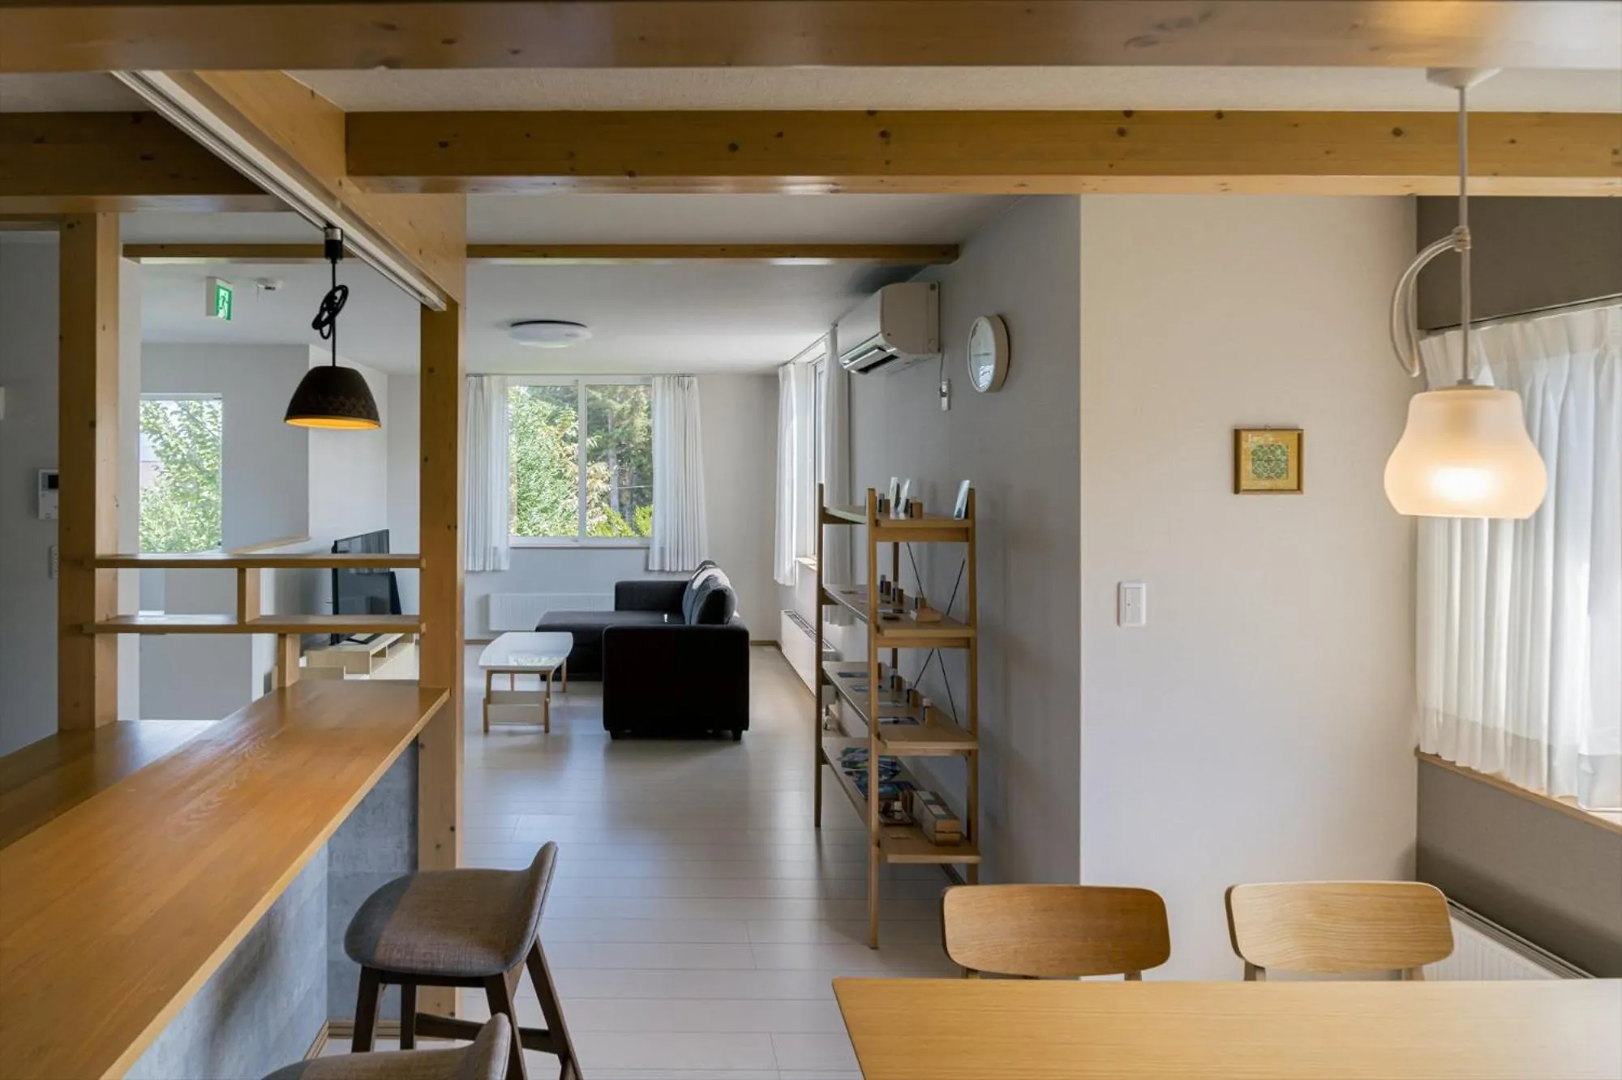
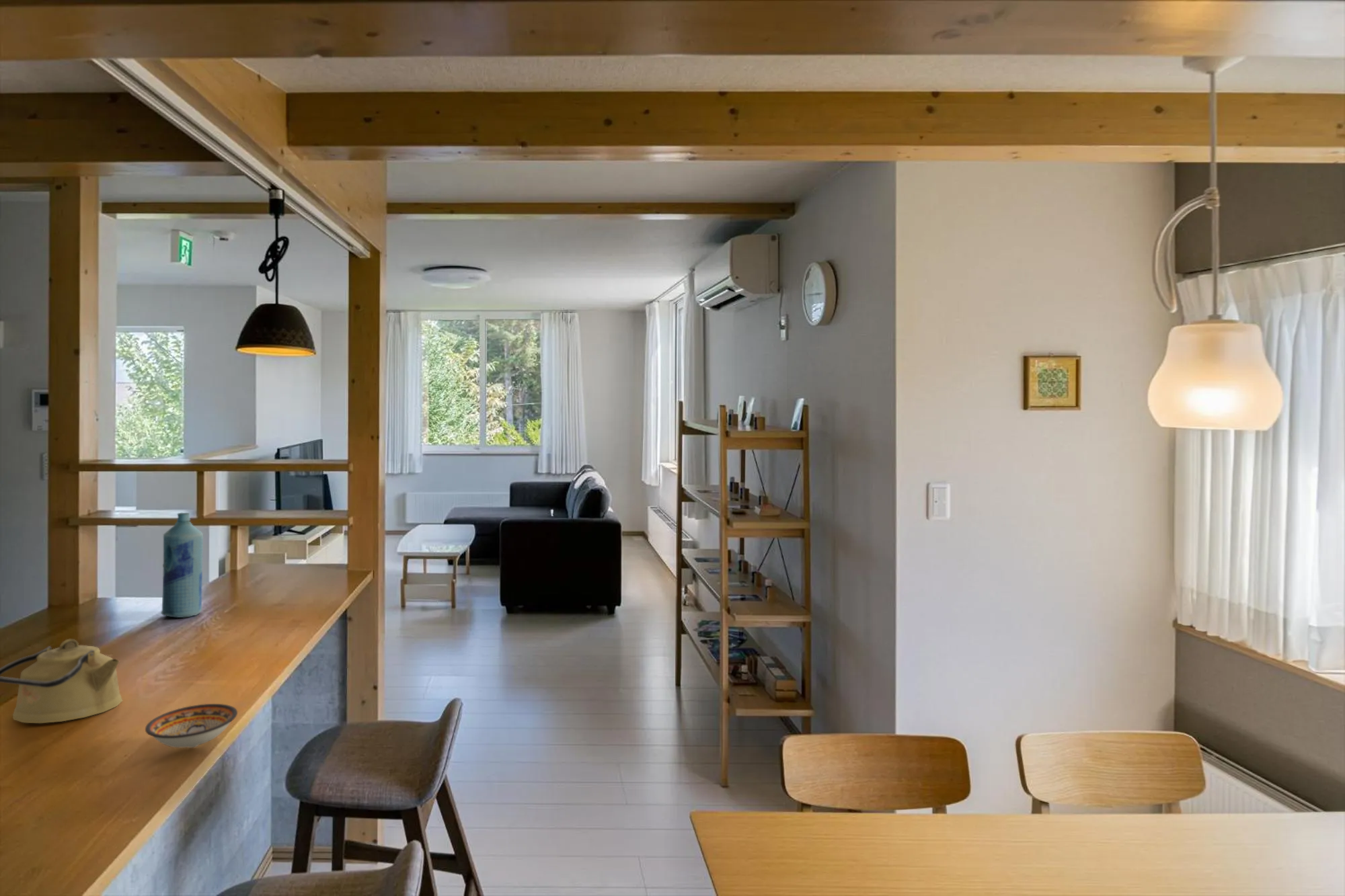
+ kettle [0,639,123,724]
+ bowl [145,703,238,748]
+ bottle [160,512,204,618]
